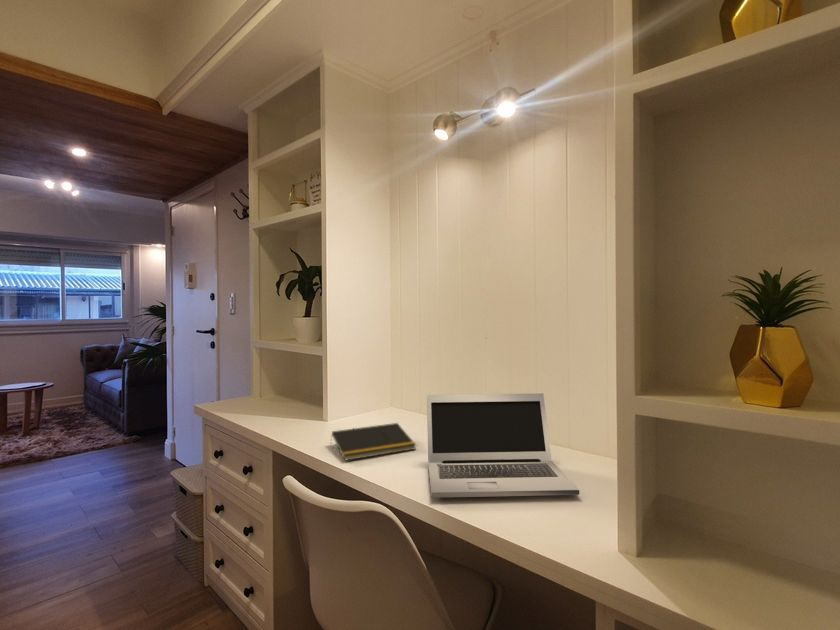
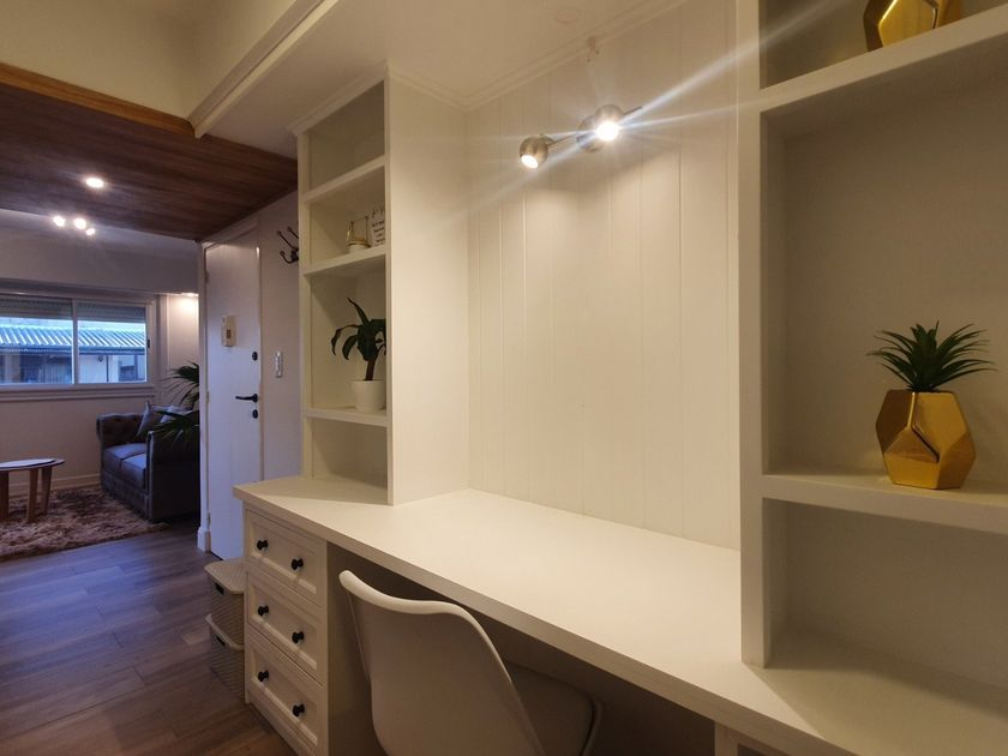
- laptop [426,392,580,499]
- notepad [329,422,417,462]
